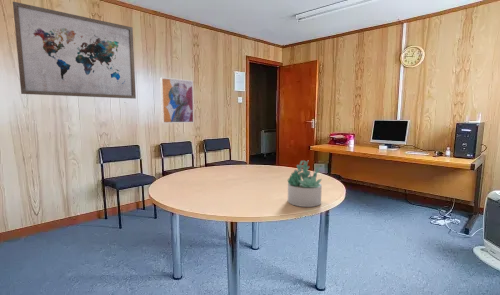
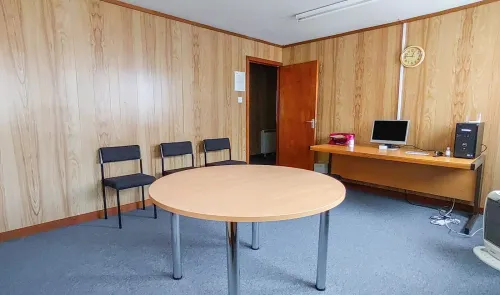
- succulent plant [286,159,323,208]
- wall art [12,1,137,100]
- wall art [160,77,195,124]
